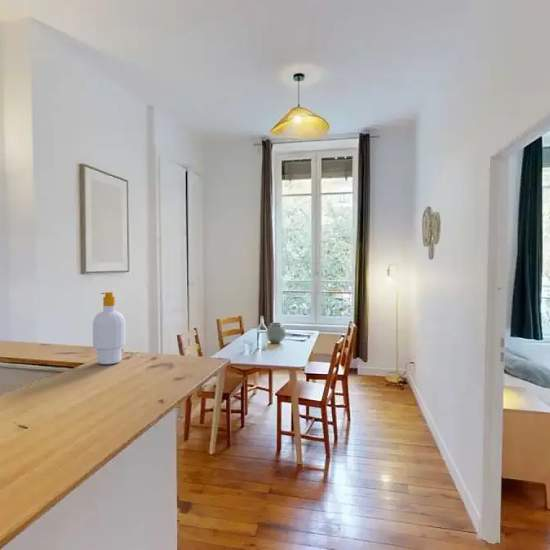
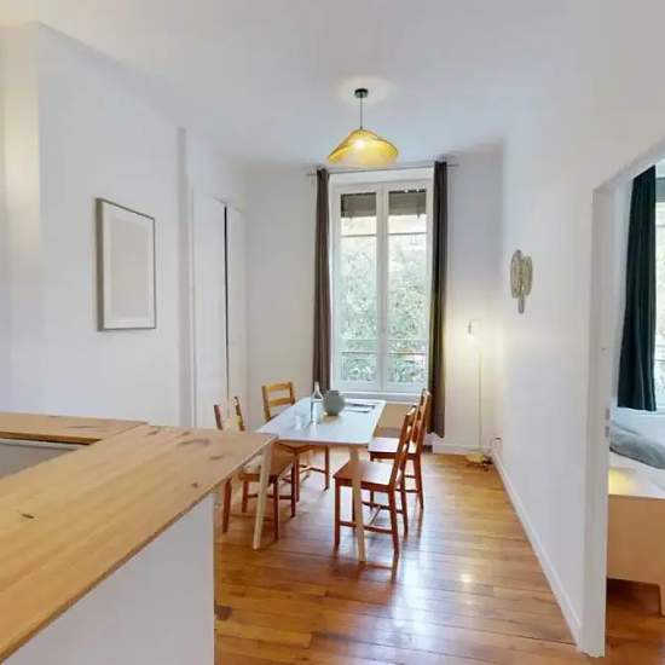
- soap bottle [92,291,126,365]
